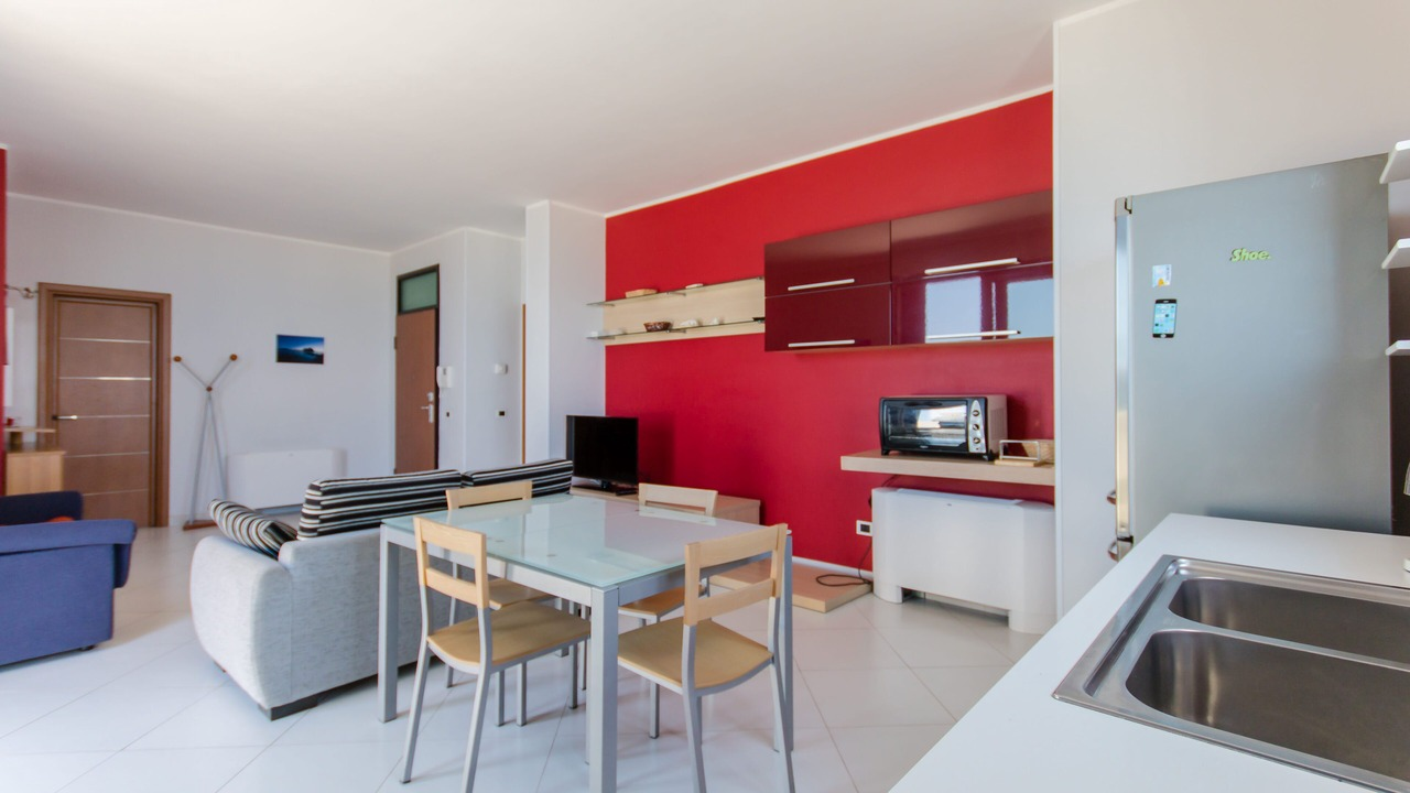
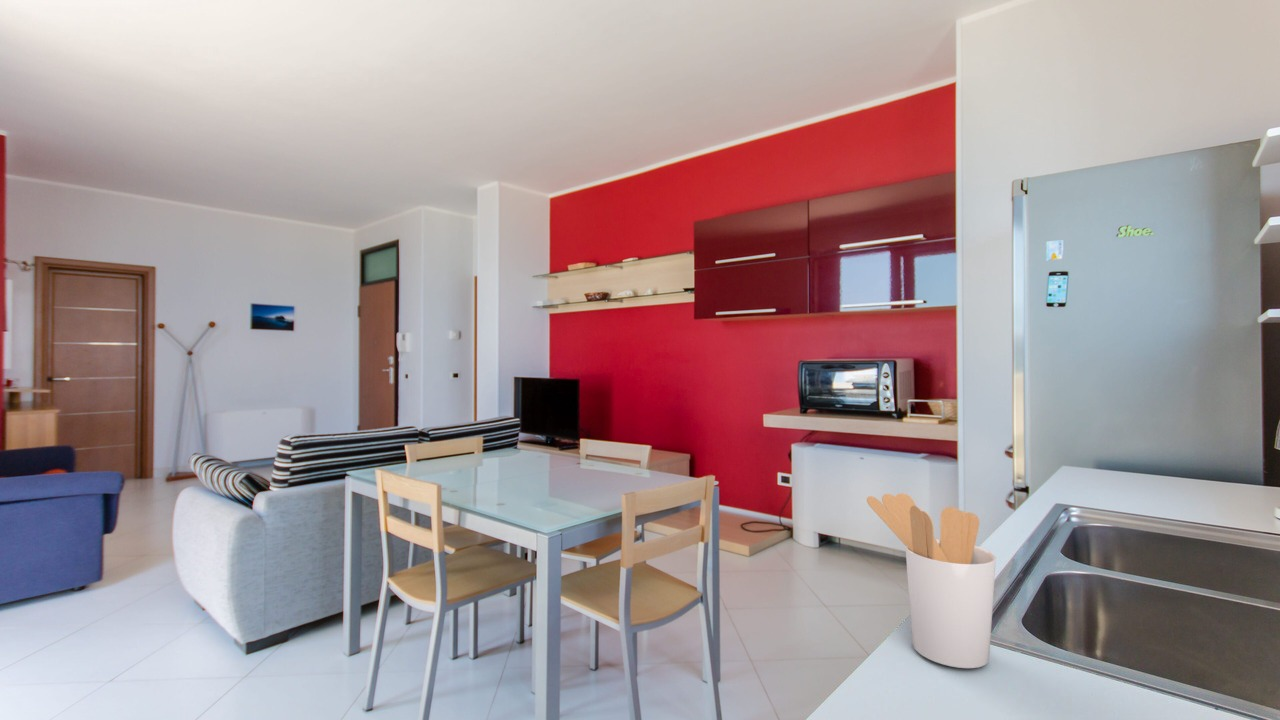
+ utensil holder [866,492,997,669]
